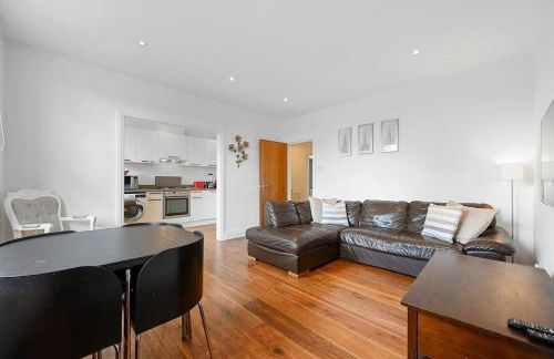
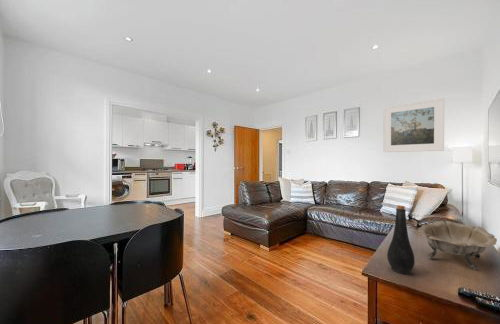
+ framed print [382,97,445,153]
+ bottle [386,204,416,275]
+ decorative bowl [417,220,498,271]
